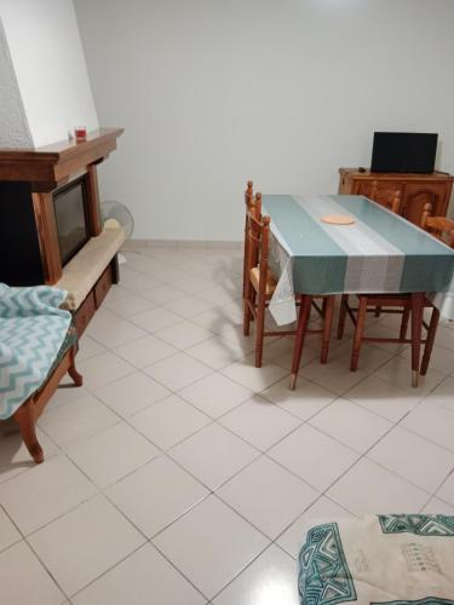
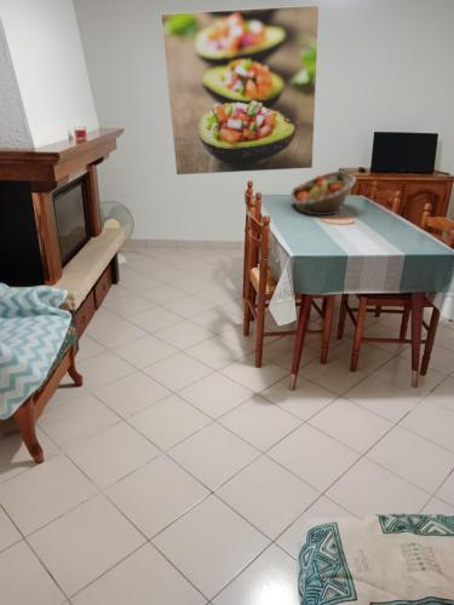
+ fruit basket [289,171,357,217]
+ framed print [160,4,321,177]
